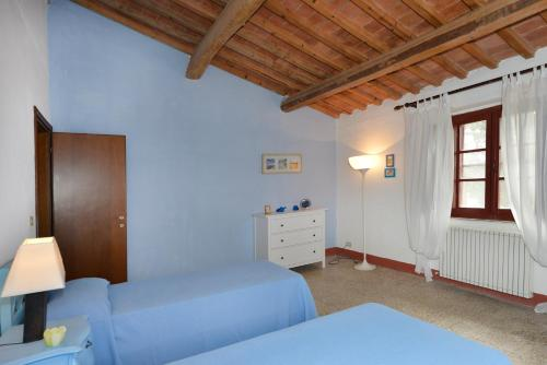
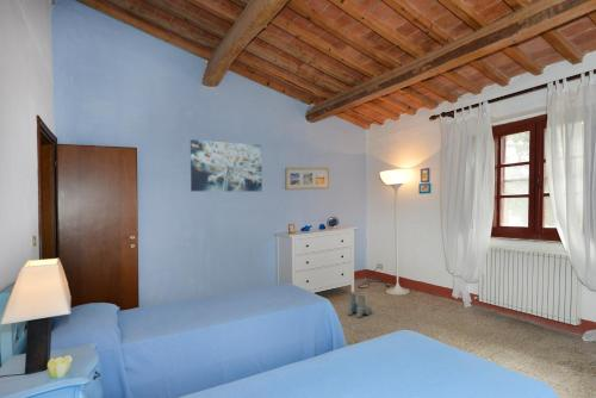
+ wall art [190,138,263,193]
+ boots [347,293,373,318]
